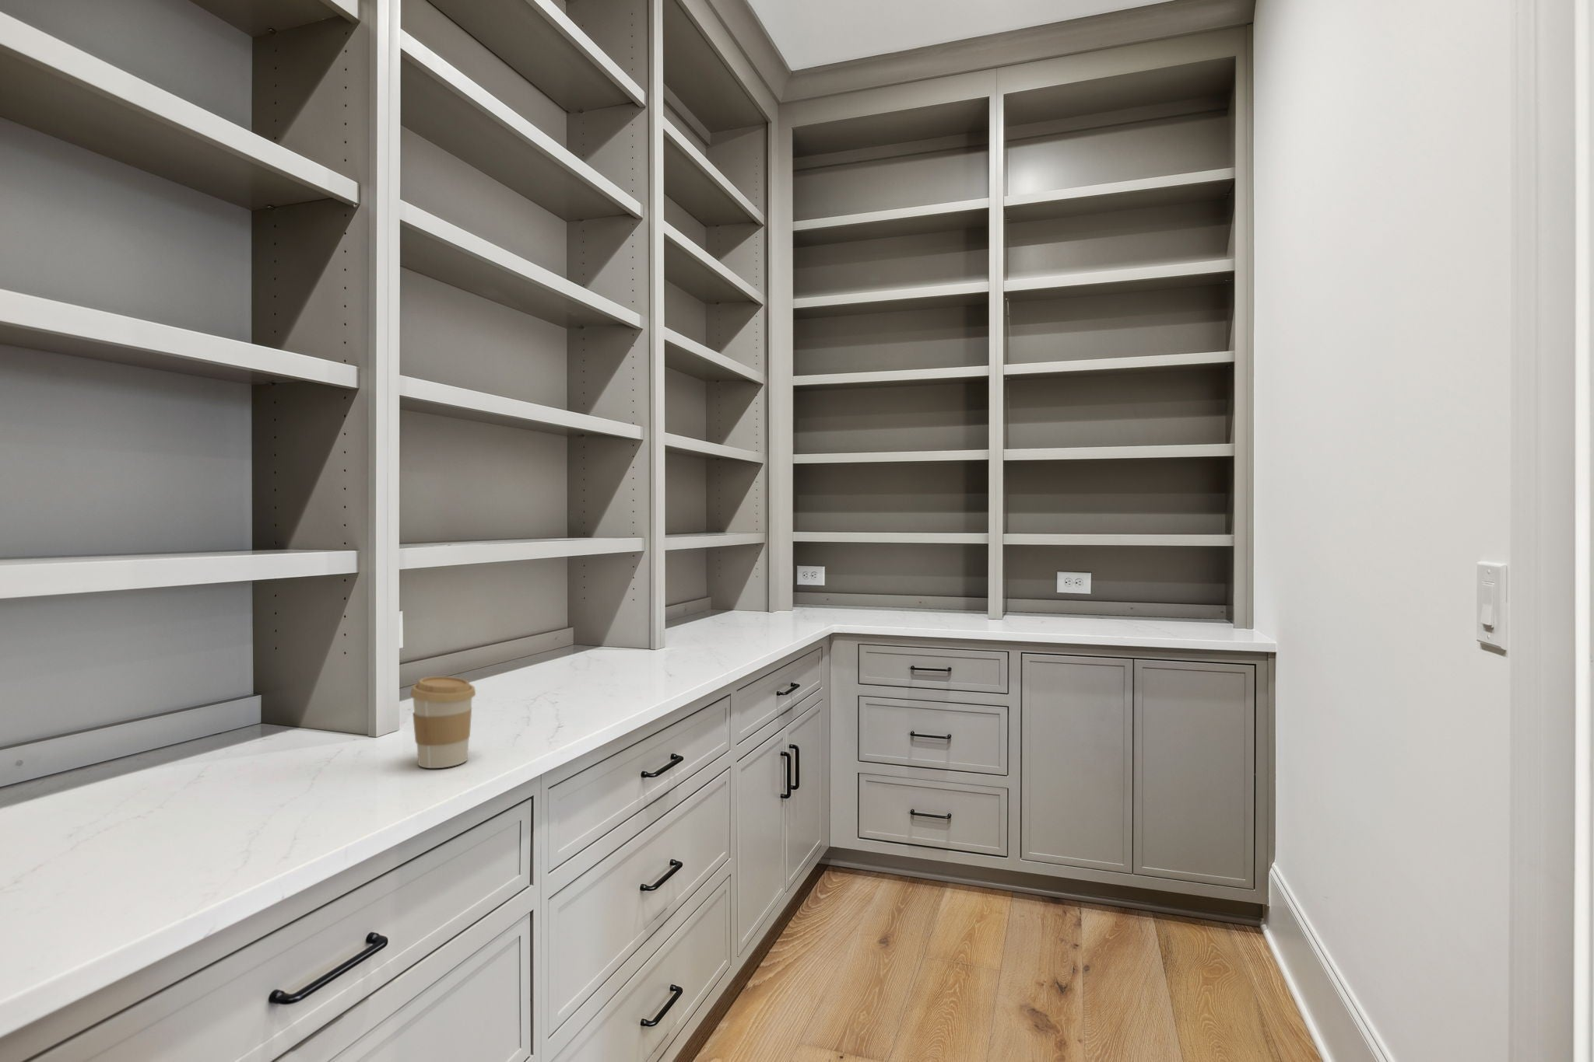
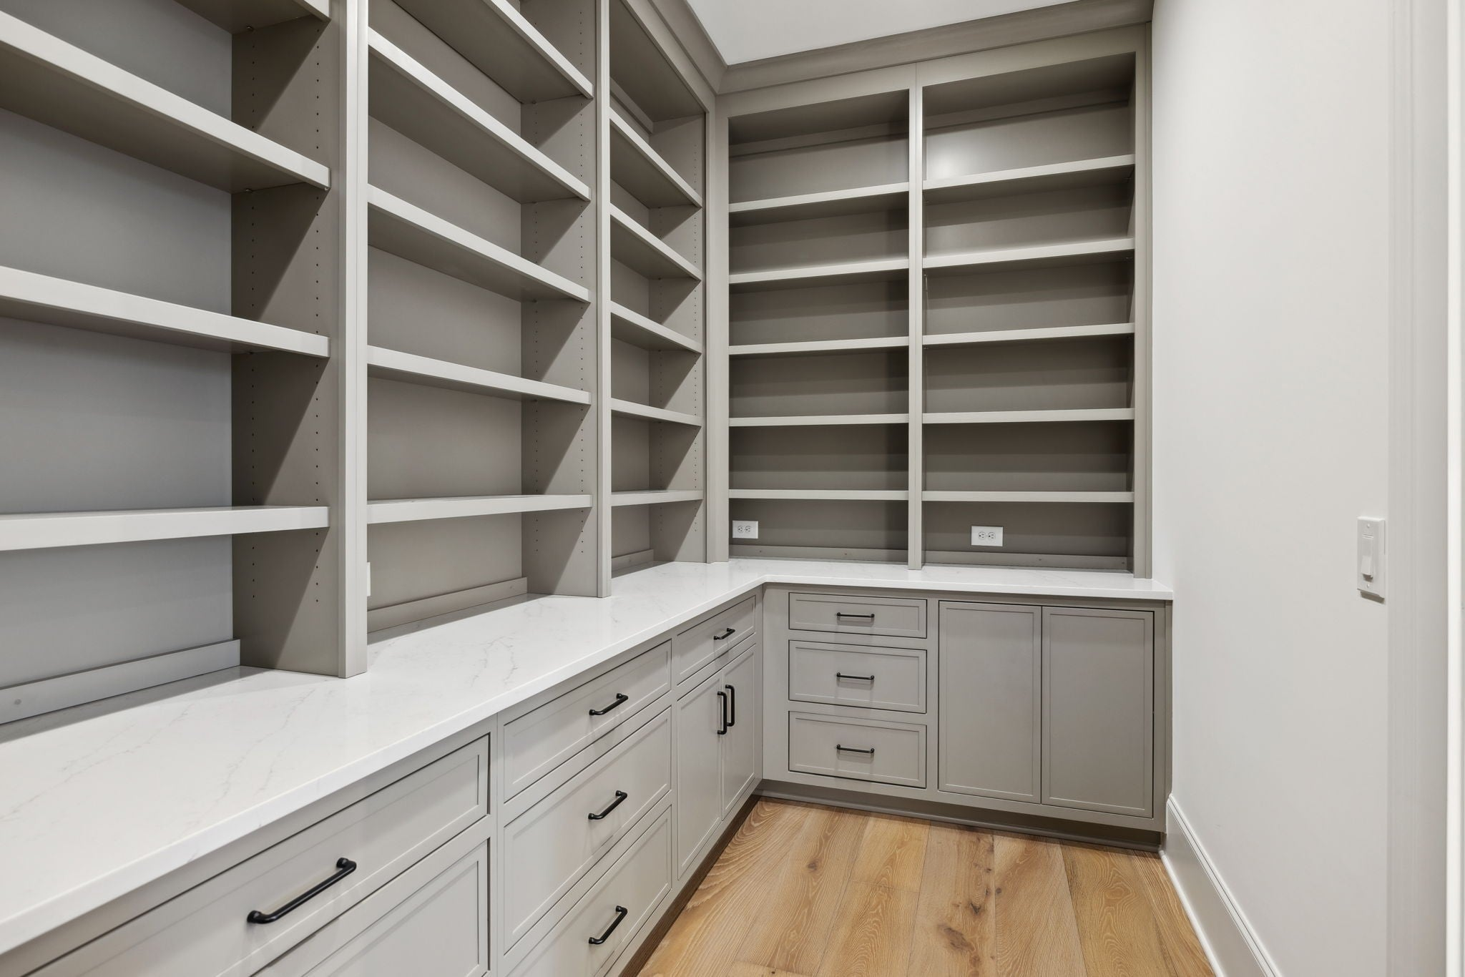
- coffee cup [409,676,477,769]
